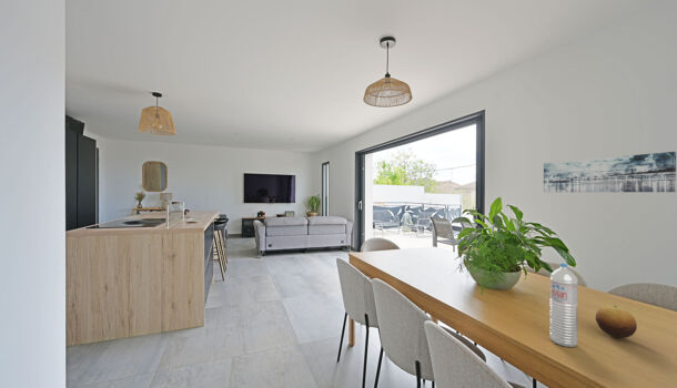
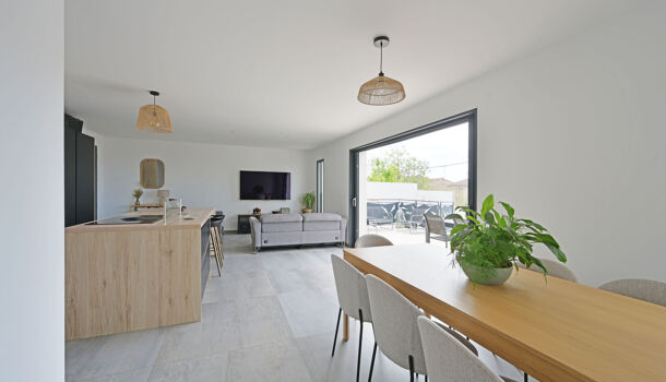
- fruit [595,304,638,339]
- wall art [543,151,677,193]
- water bottle [549,262,579,348]
